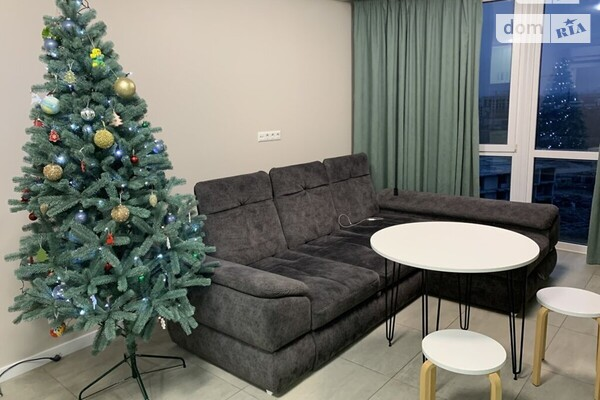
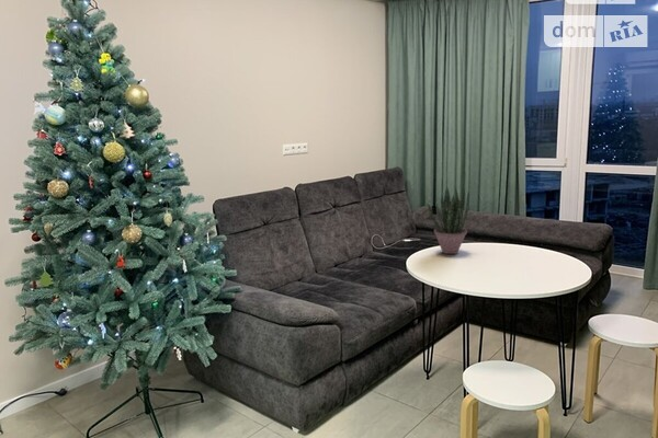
+ potted plant [427,185,470,255]
